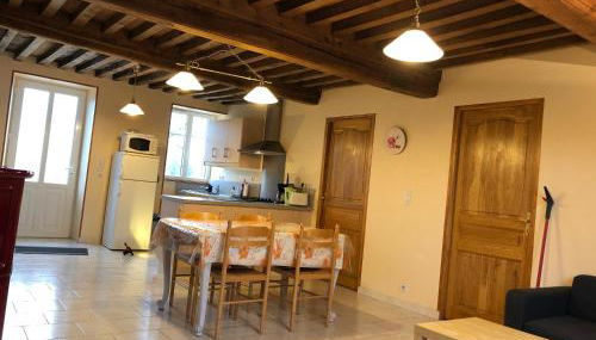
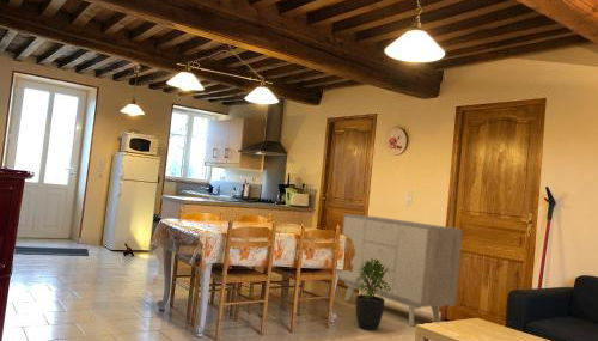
+ sideboard [337,213,464,328]
+ potted plant [353,257,395,331]
